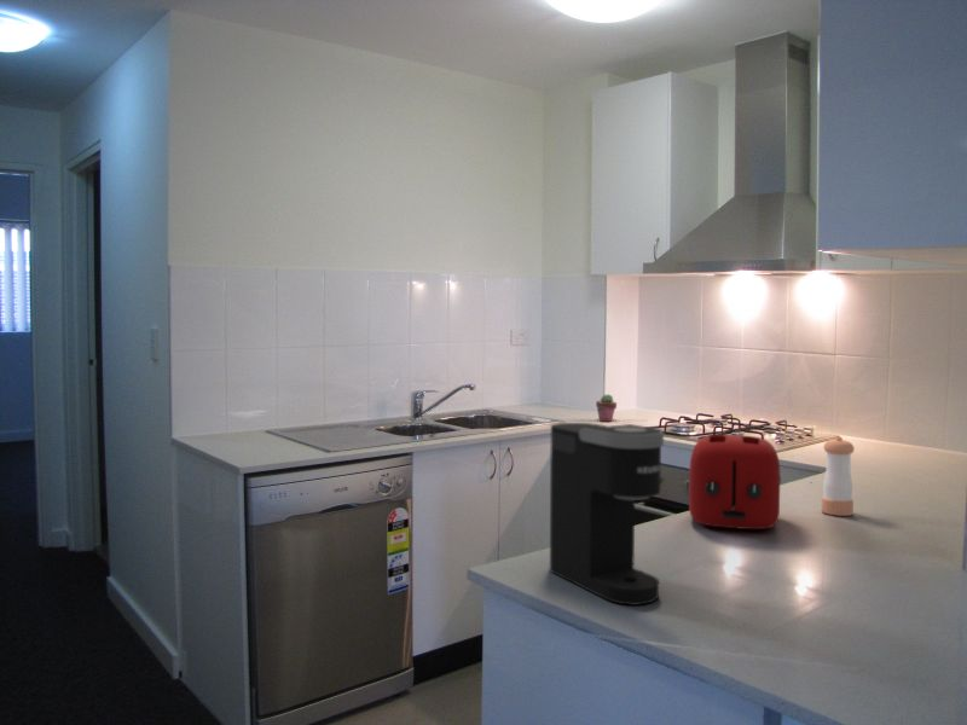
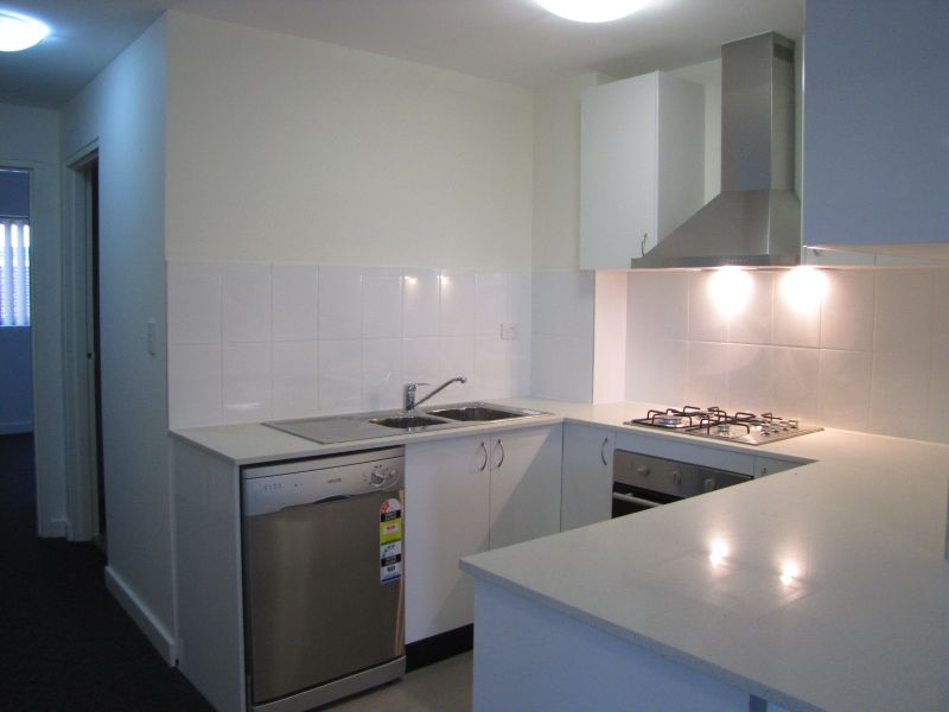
- pepper shaker [821,436,856,517]
- toaster [688,434,781,530]
- potted succulent [595,393,618,423]
- coffee maker [549,422,665,607]
